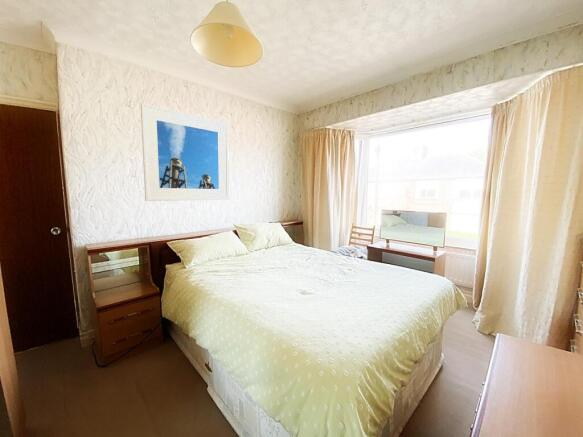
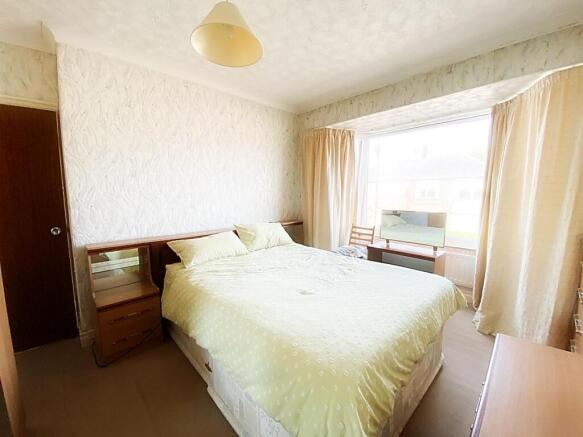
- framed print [140,102,230,202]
